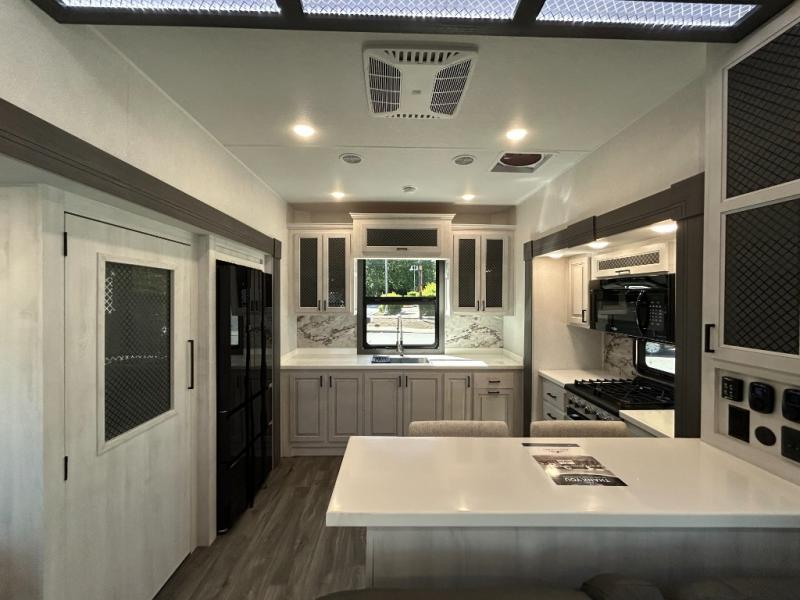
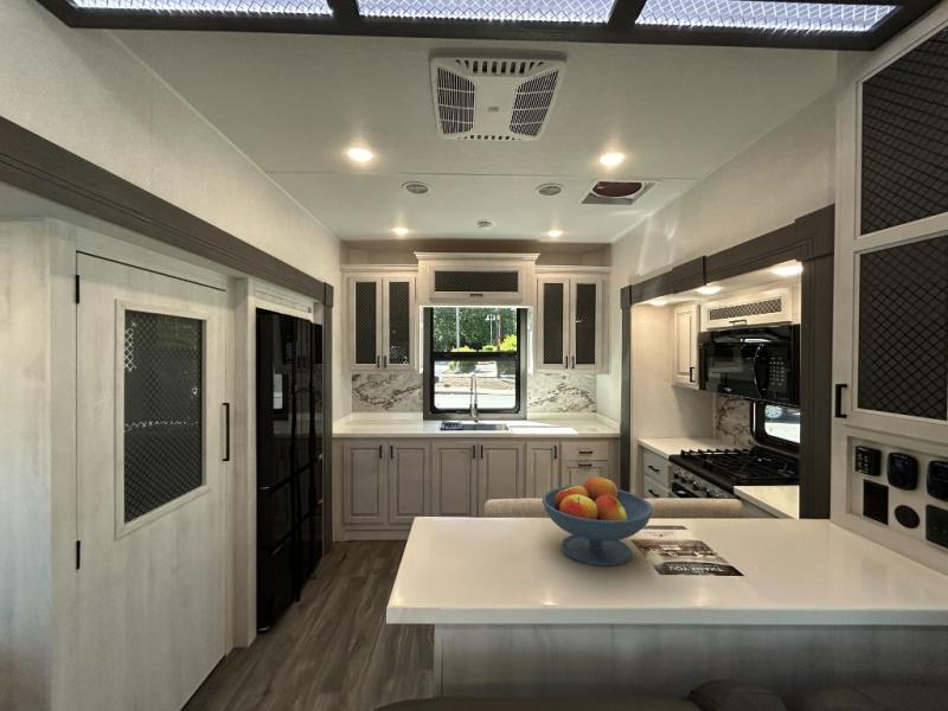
+ fruit bowl [542,474,654,568]
